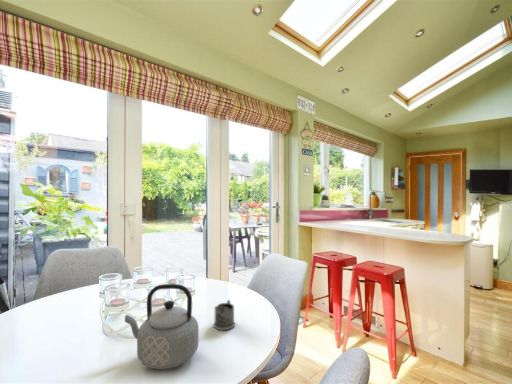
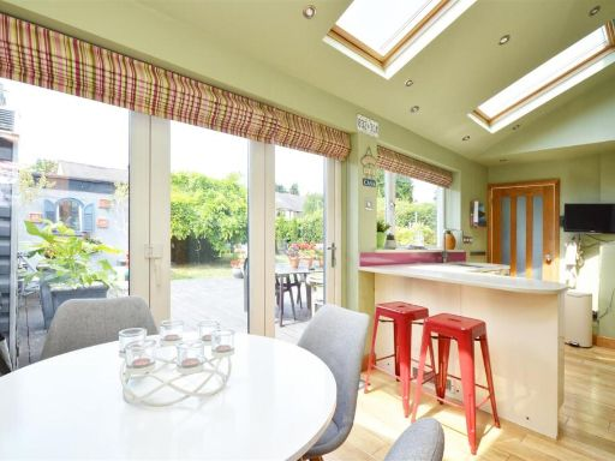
- teapot [124,283,200,370]
- tea glass holder [212,299,236,331]
